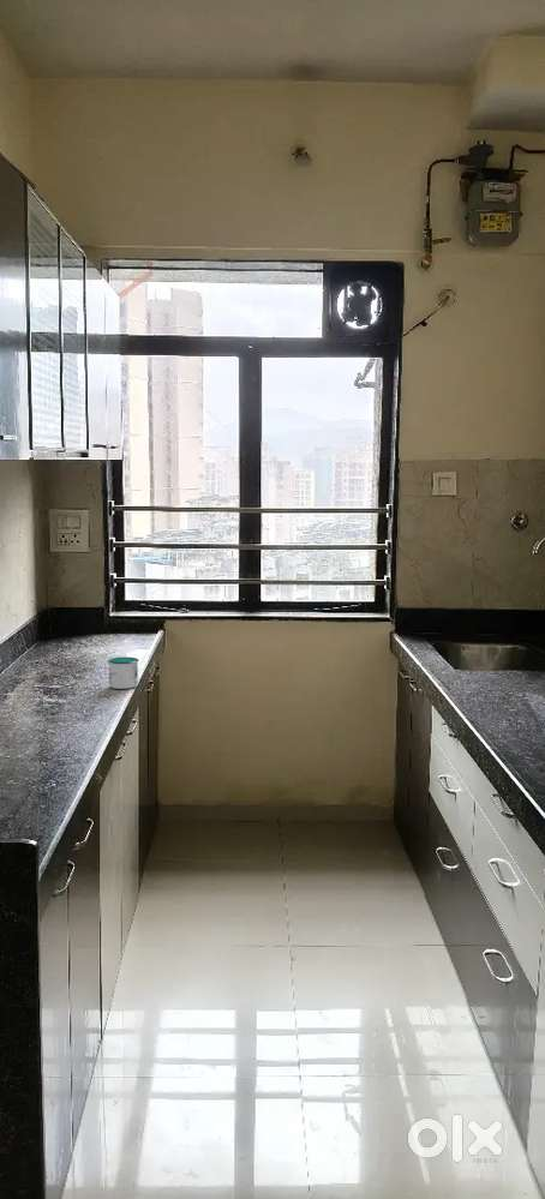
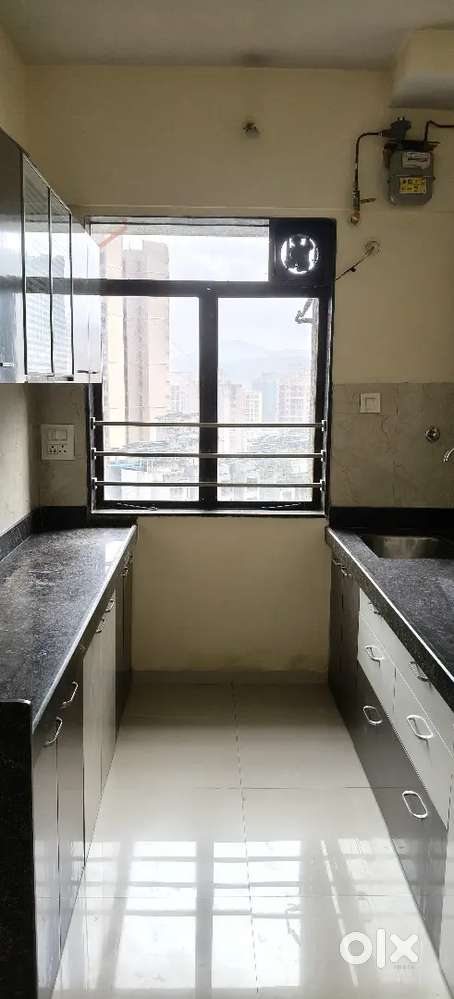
- mug [107,657,140,690]
